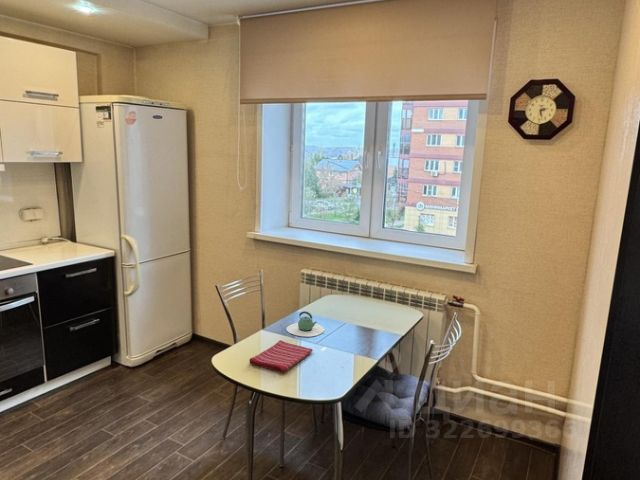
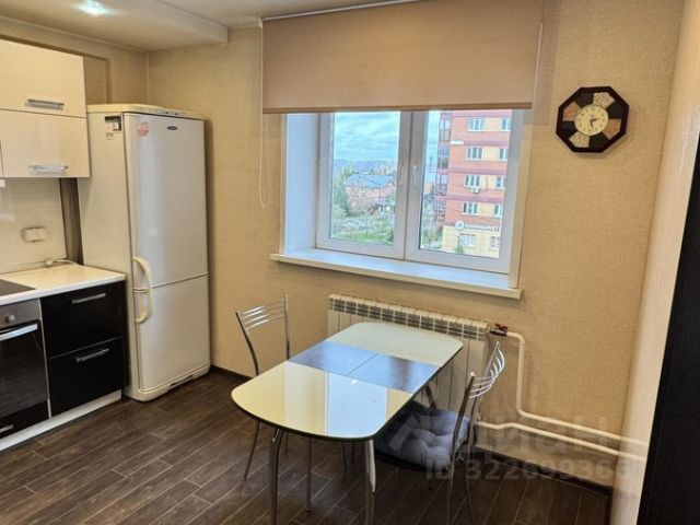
- teapot [285,310,325,338]
- dish towel [248,339,314,374]
